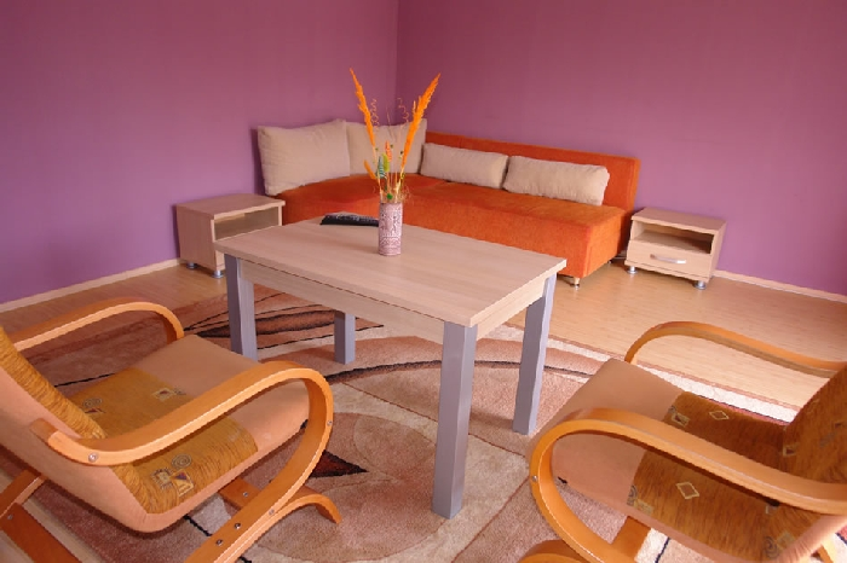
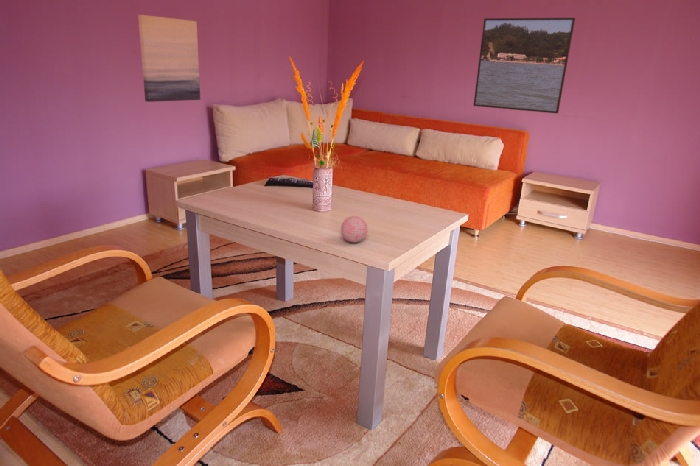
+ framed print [473,17,576,114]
+ wall art [137,14,201,103]
+ decorative ball [340,215,368,244]
